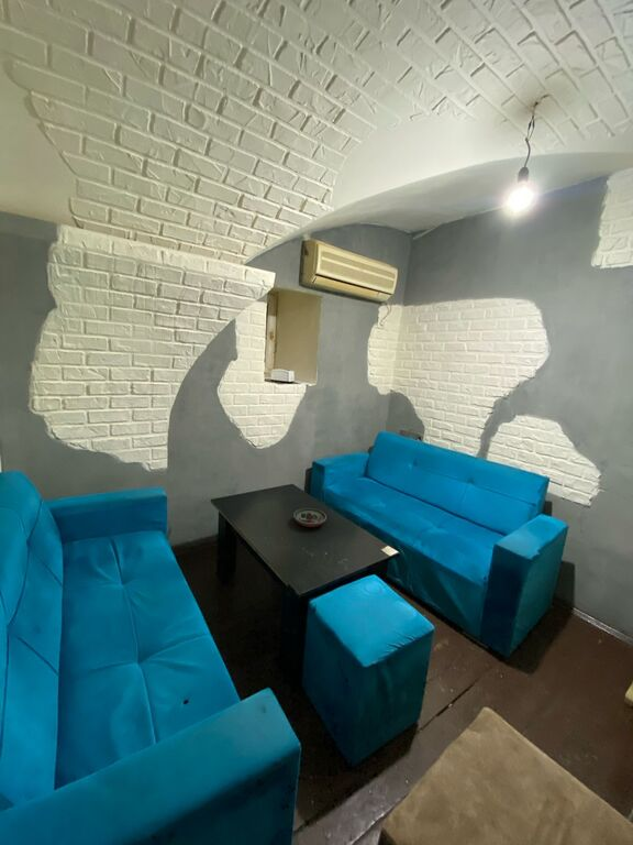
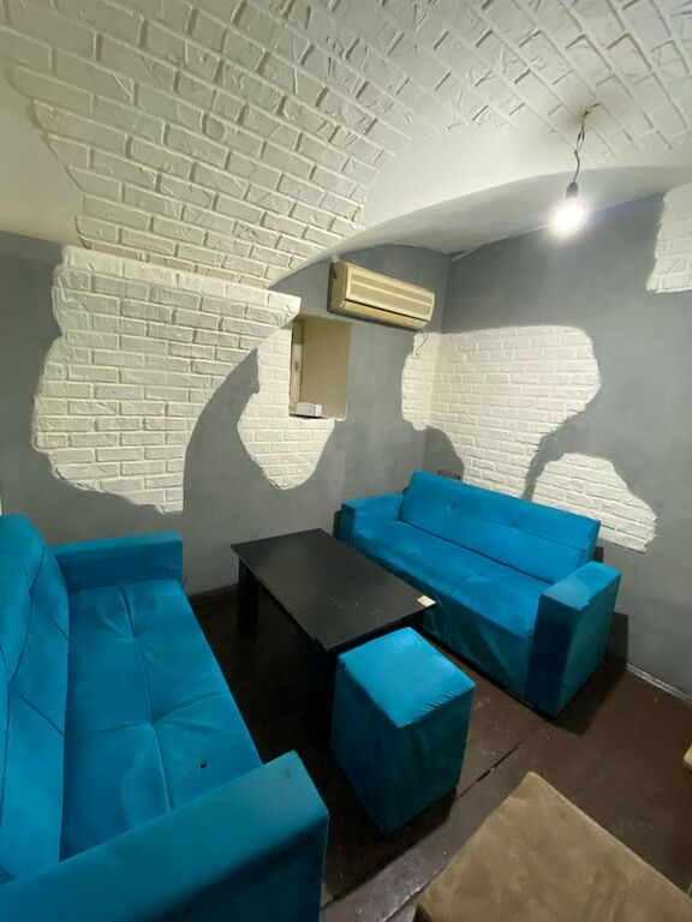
- decorative bowl [292,507,327,528]
